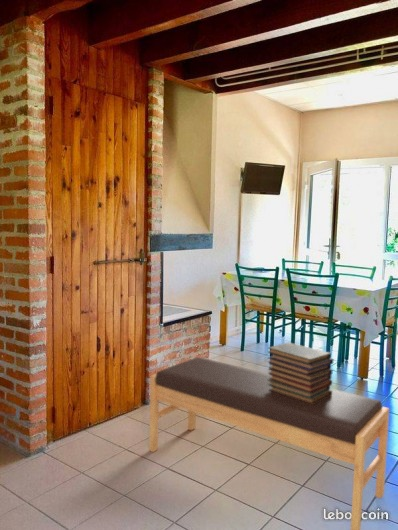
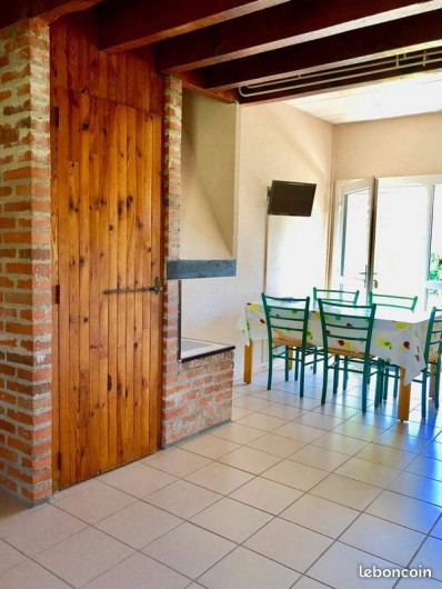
- bench [148,356,390,530]
- book stack [267,341,334,404]
